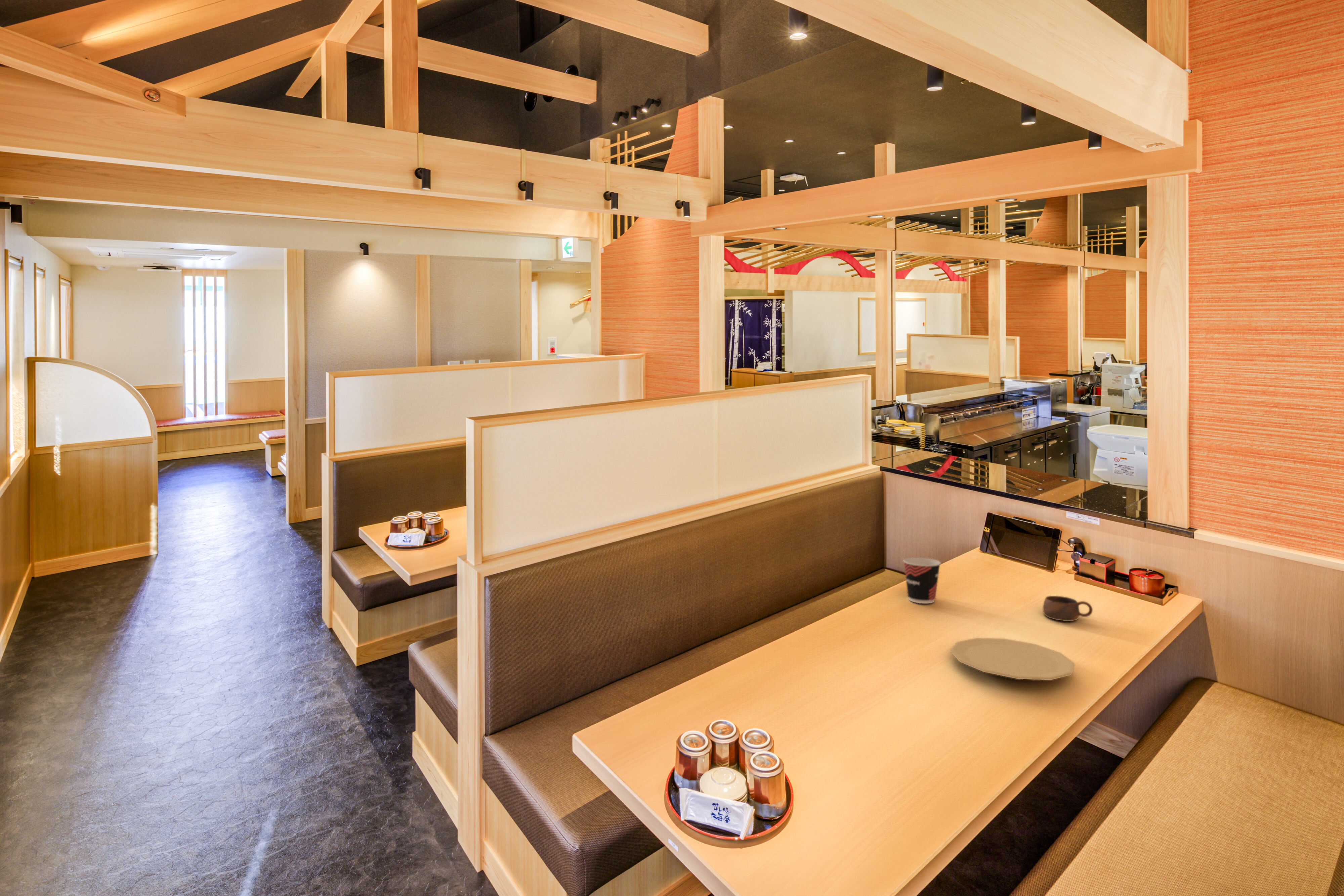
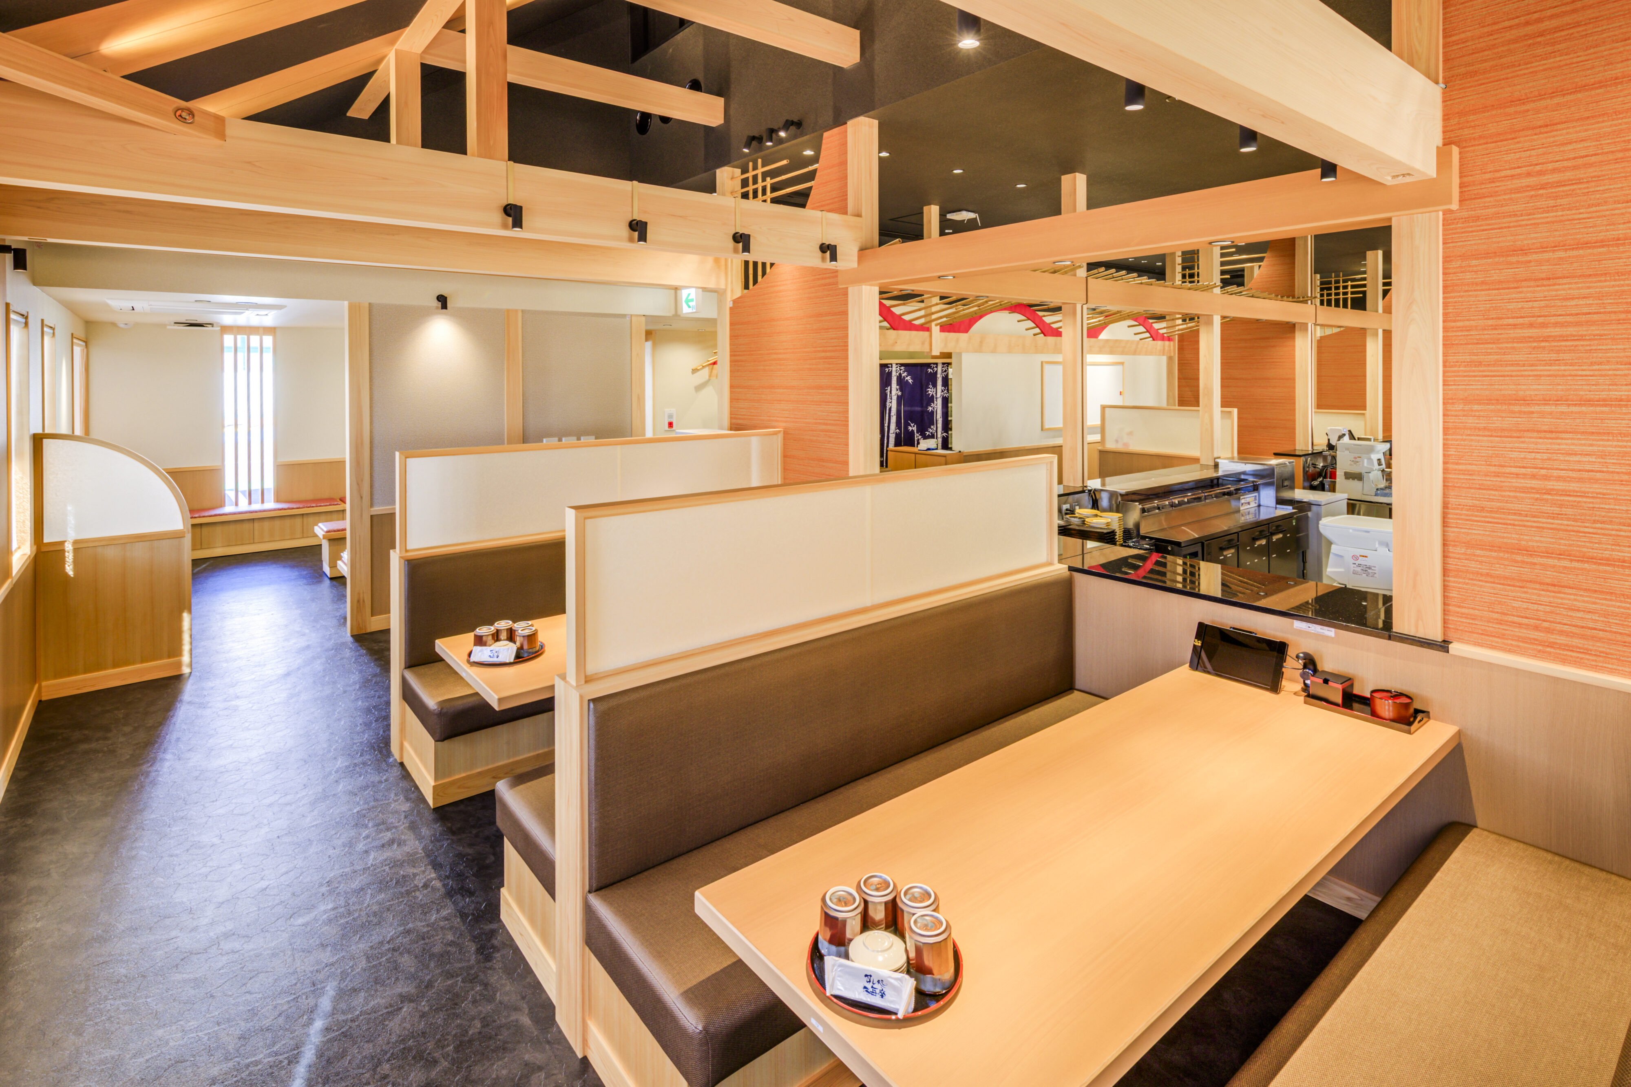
- cup [1043,595,1093,621]
- cup [903,557,941,604]
- plate [950,637,1075,680]
